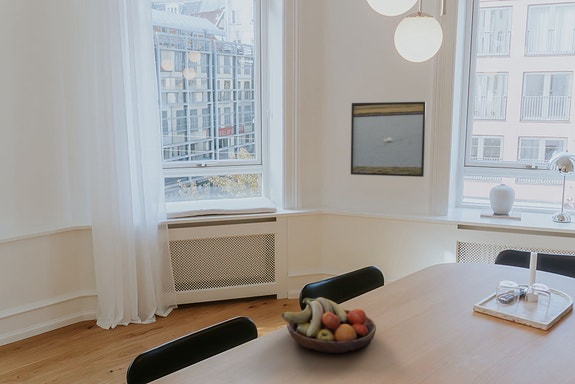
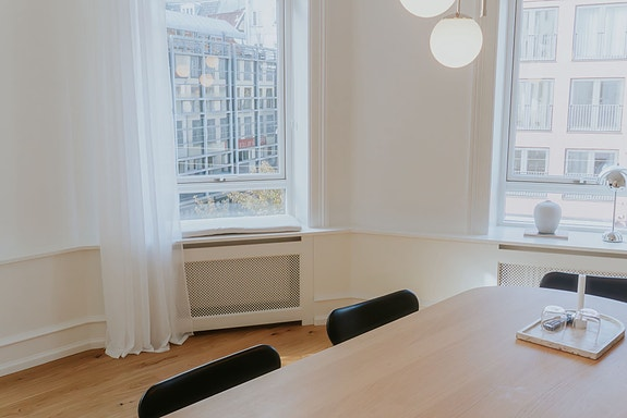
- fruit bowl [281,296,377,354]
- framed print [350,101,427,178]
